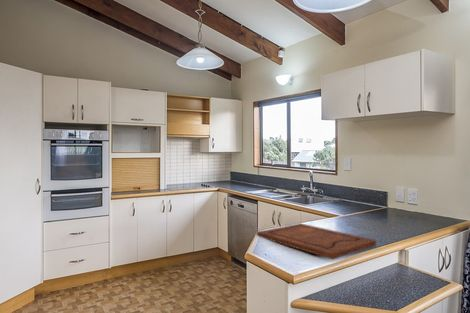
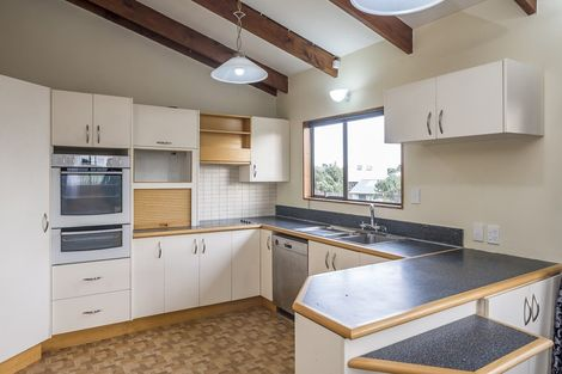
- cutting board [256,222,377,260]
